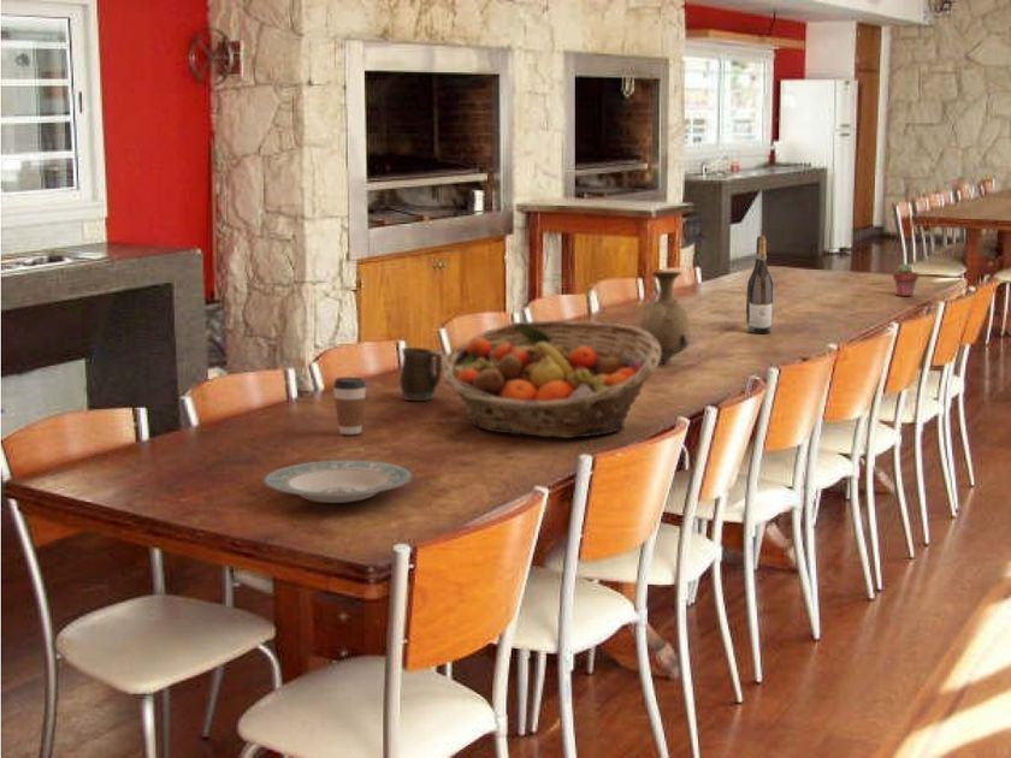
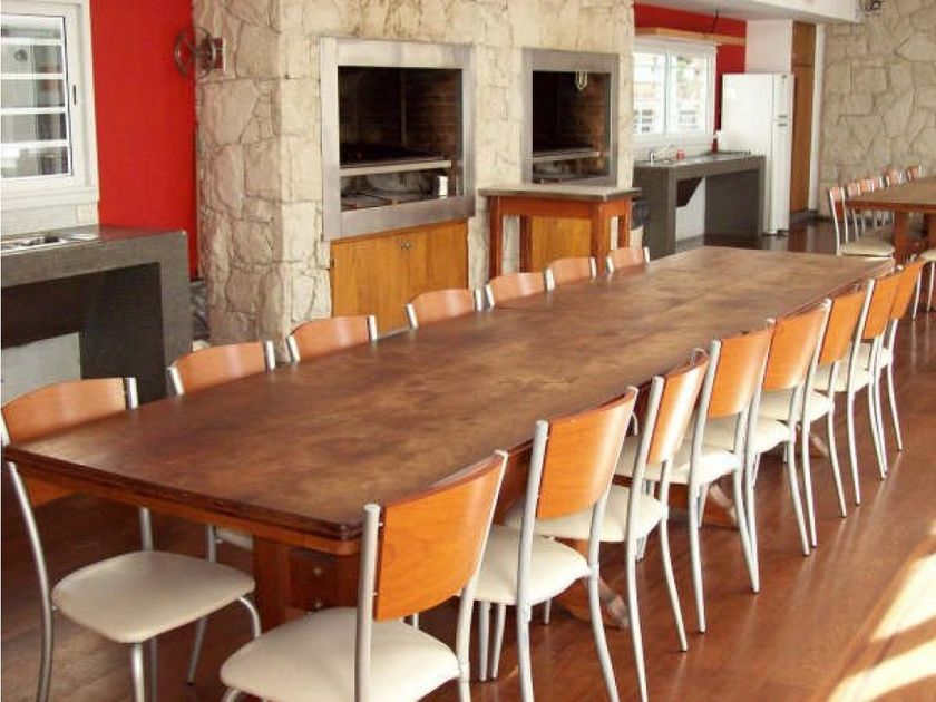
- vase [638,271,692,365]
- potted succulent [892,263,920,297]
- wine bottle [745,235,774,334]
- coffee cup [332,377,368,436]
- fruit basket [442,320,661,439]
- mug [398,347,443,402]
- plate [262,458,414,504]
